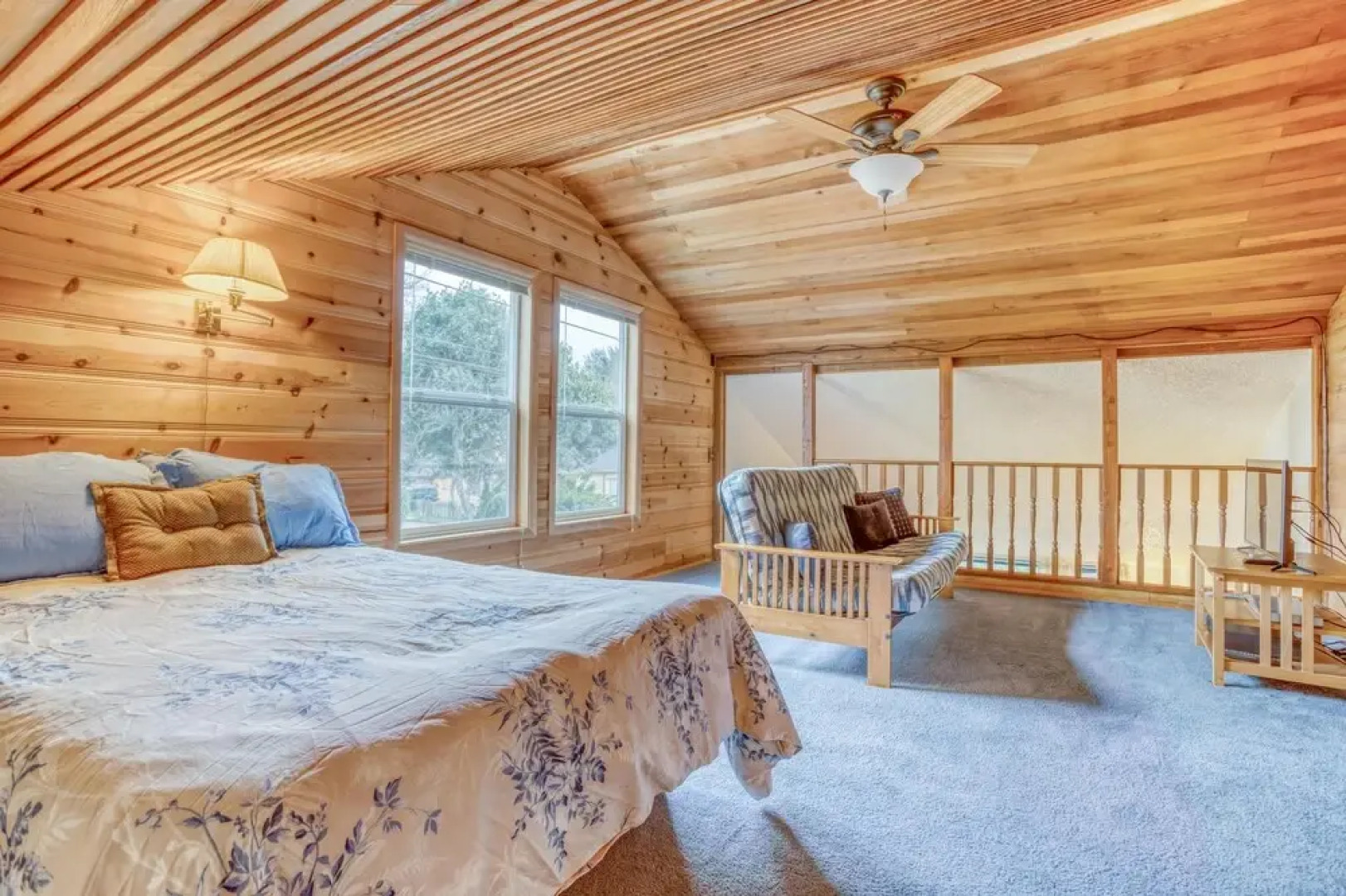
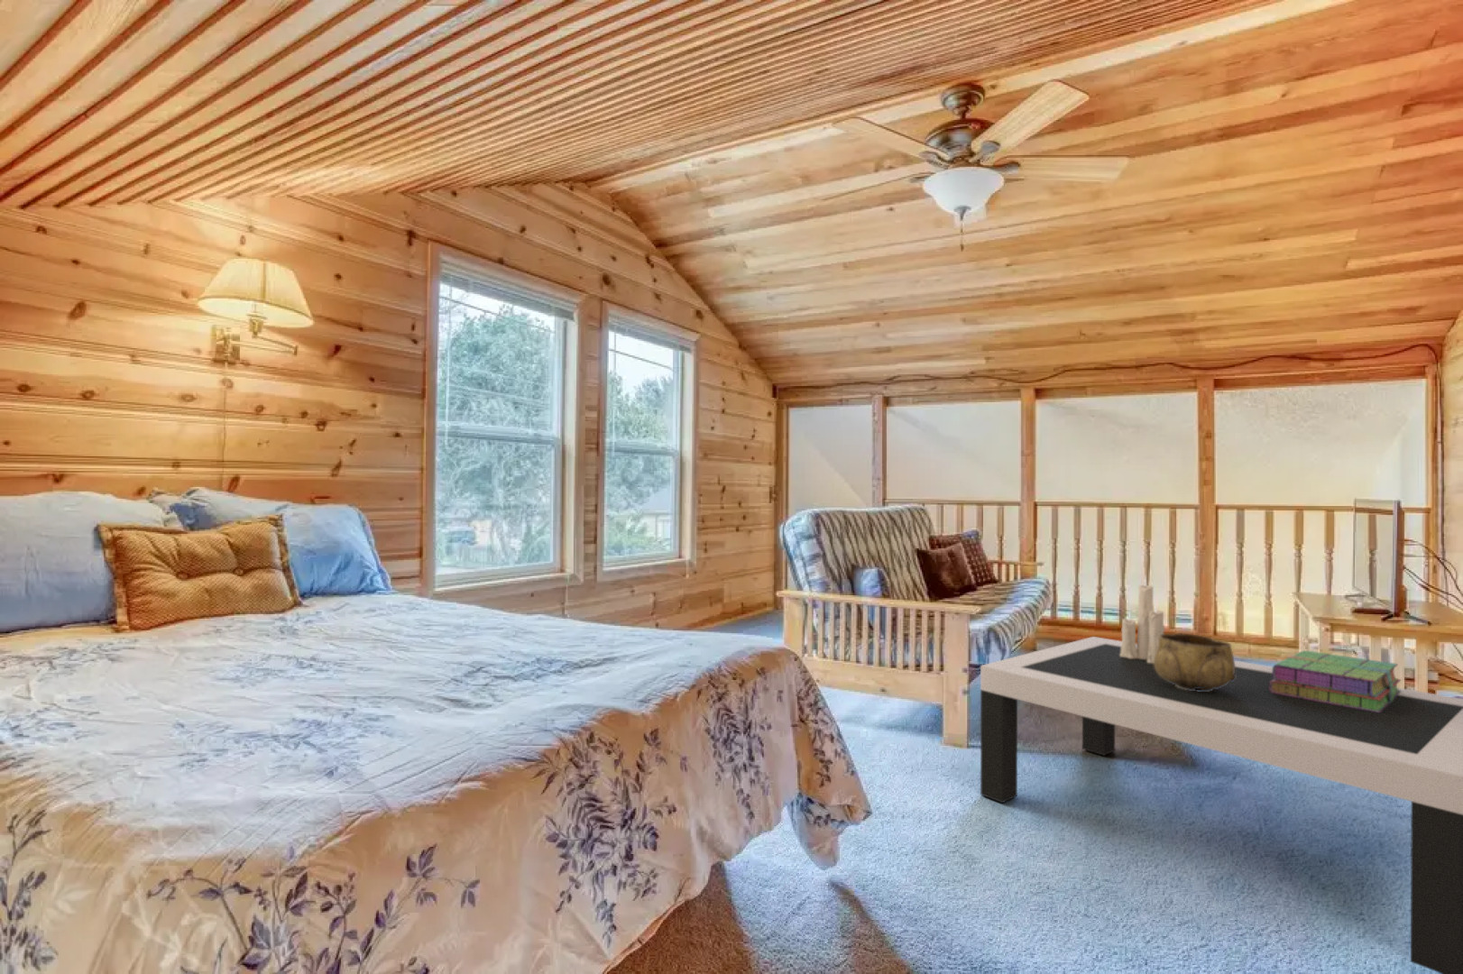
+ decorative bowl [1153,633,1237,691]
+ stack of books [1270,649,1402,712]
+ coffee table [979,636,1463,974]
+ candle [1121,574,1165,664]
